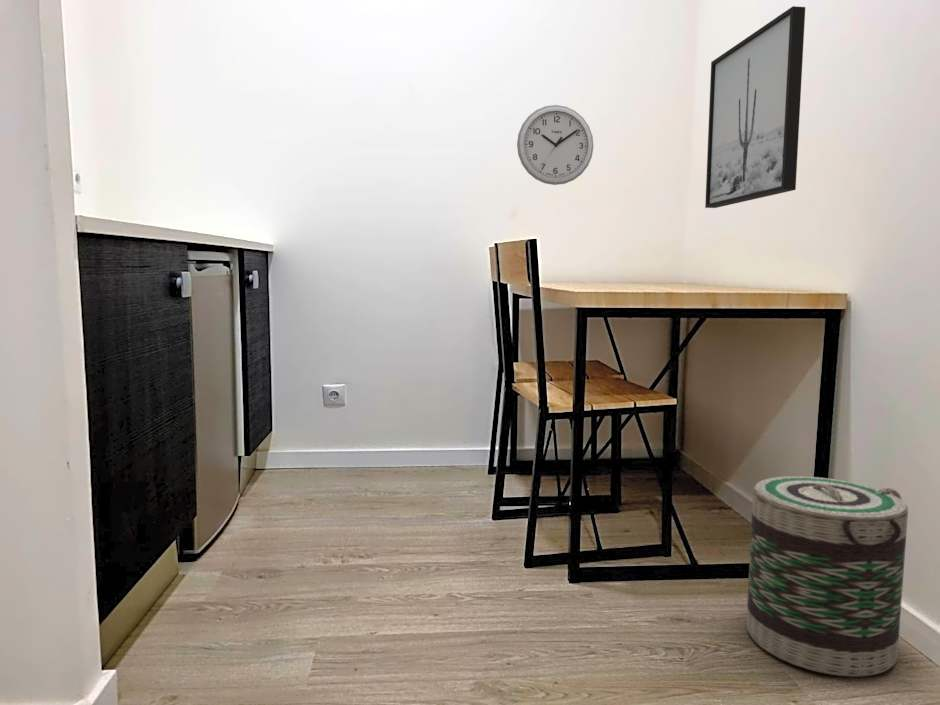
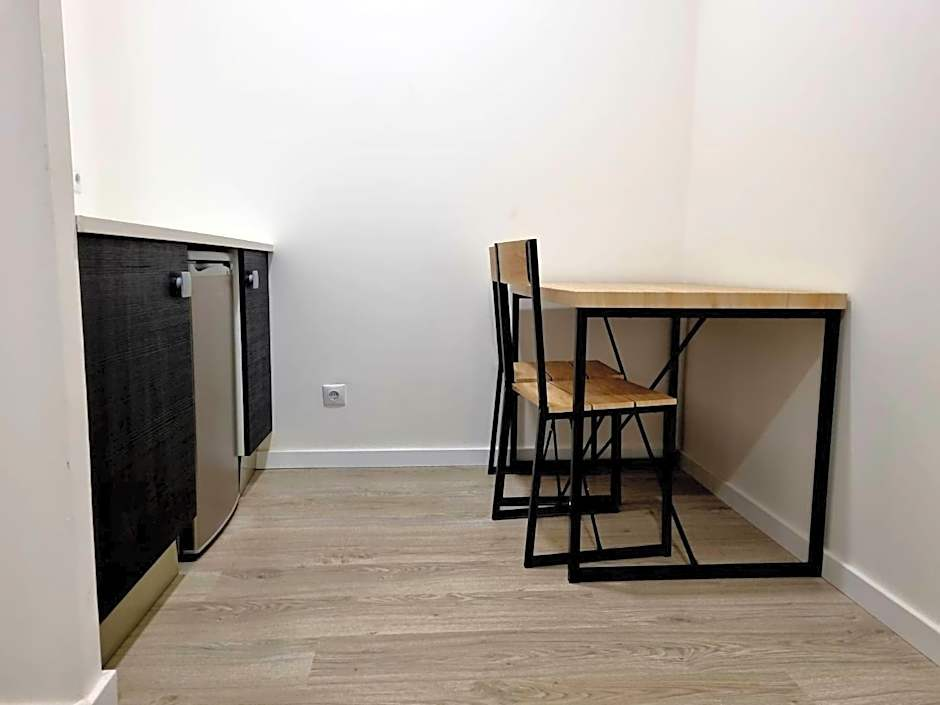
- basket [746,475,909,678]
- wall clock [516,104,595,186]
- wall art [704,5,806,209]
